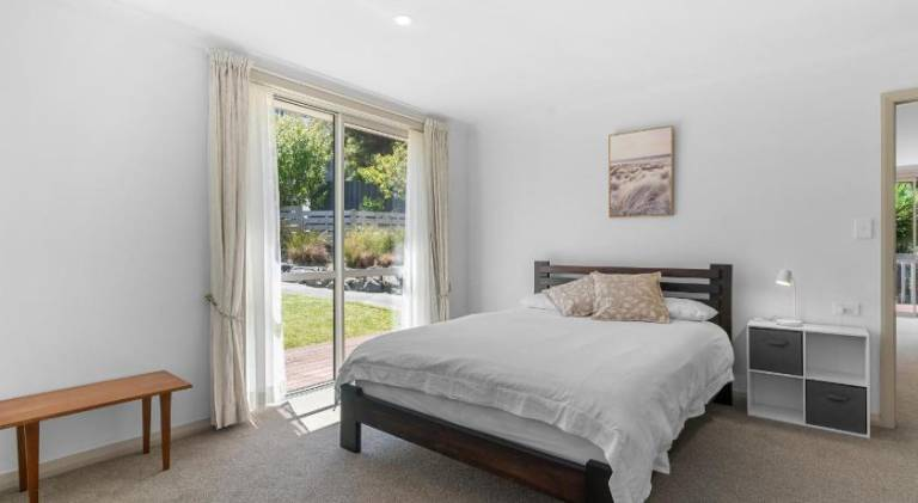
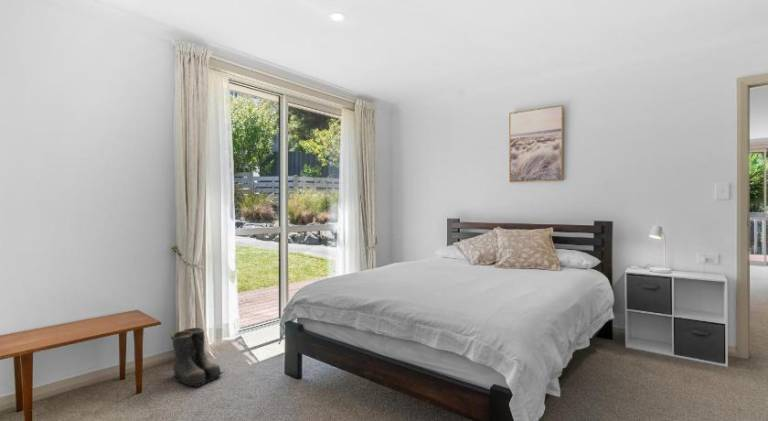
+ boots [170,327,225,388]
